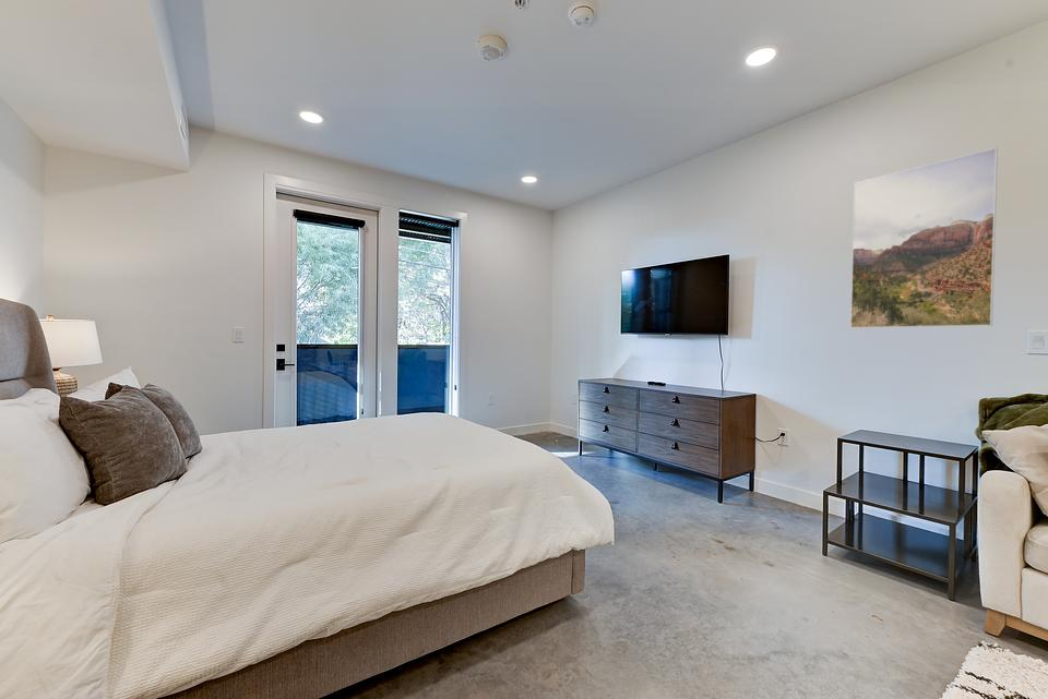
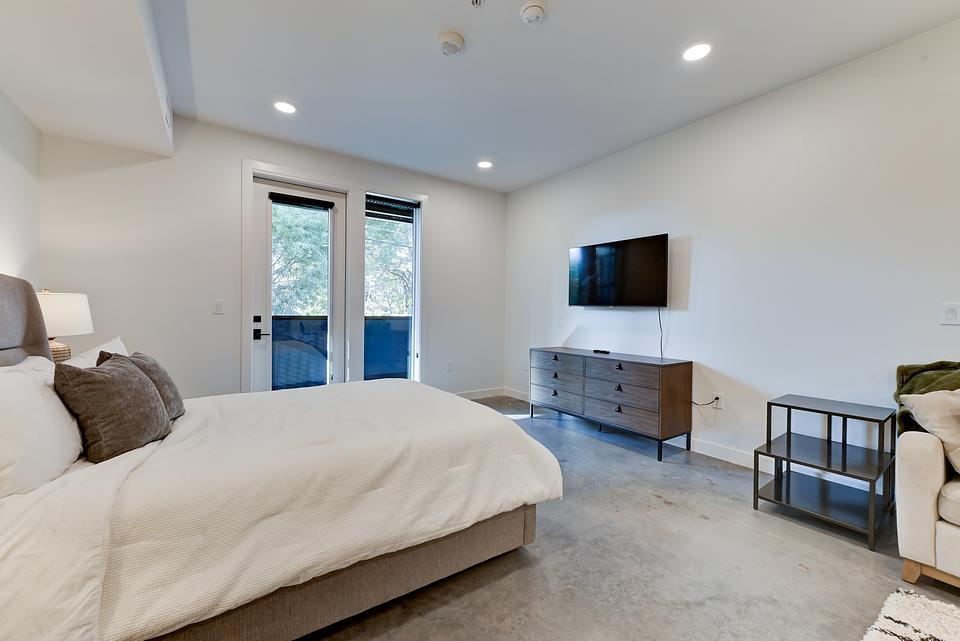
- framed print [849,147,999,329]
